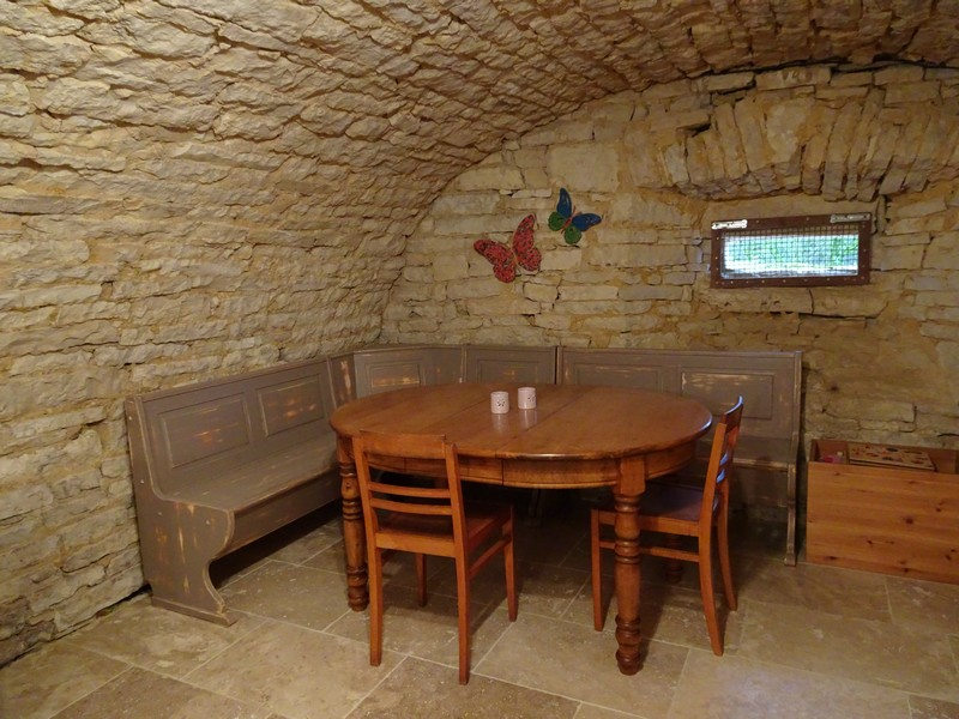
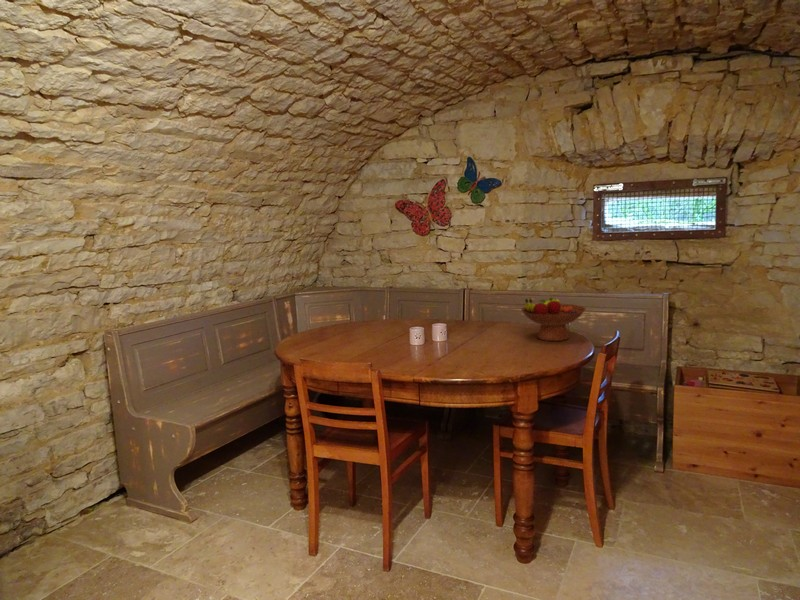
+ fruit bowl [520,296,587,342]
